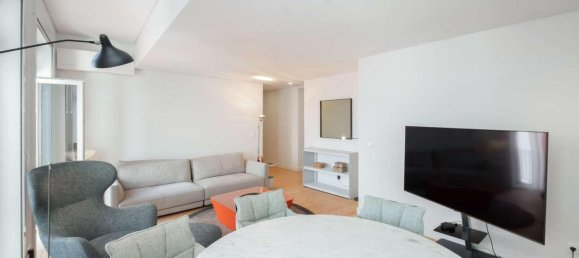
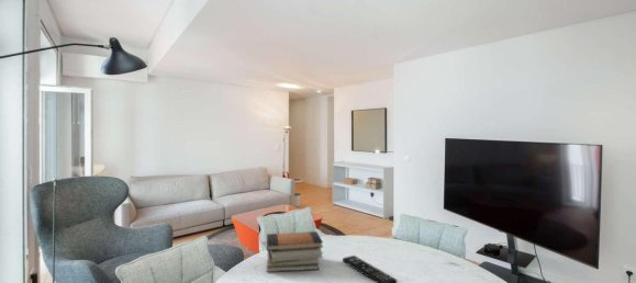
+ remote control [342,254,398,283]
+ book stack [266,230,324,273]
